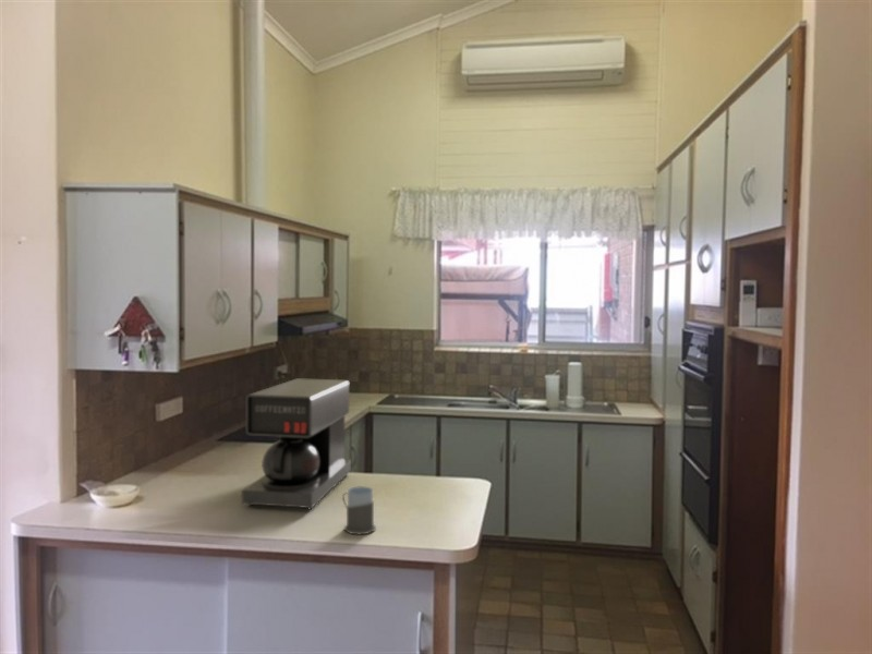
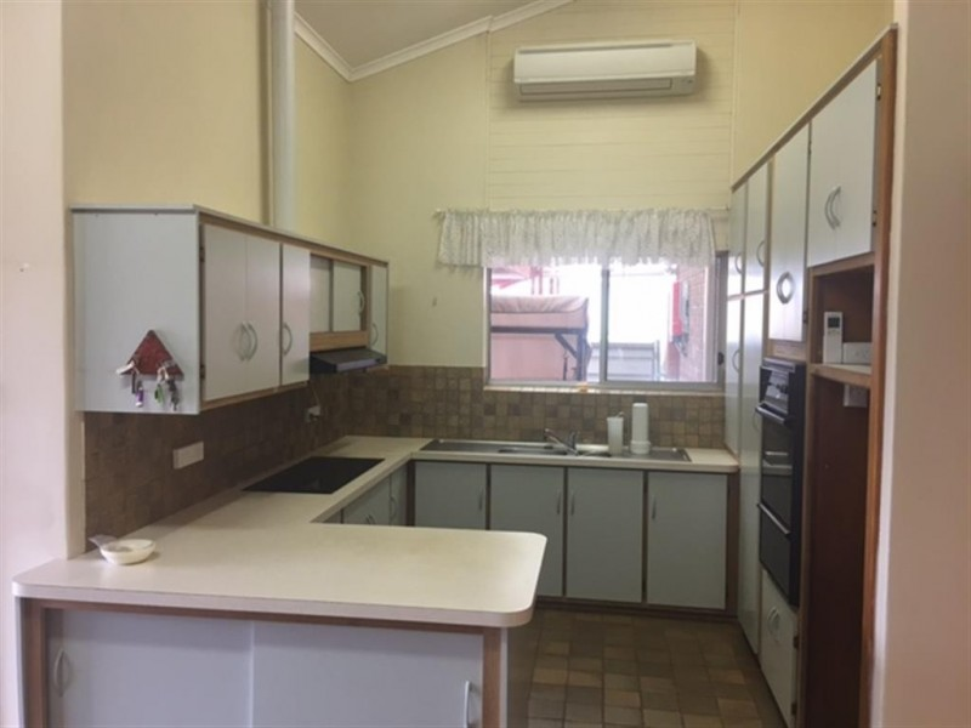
- coffee maker [241,377,352,511]
- mug [341,485,377,535]
